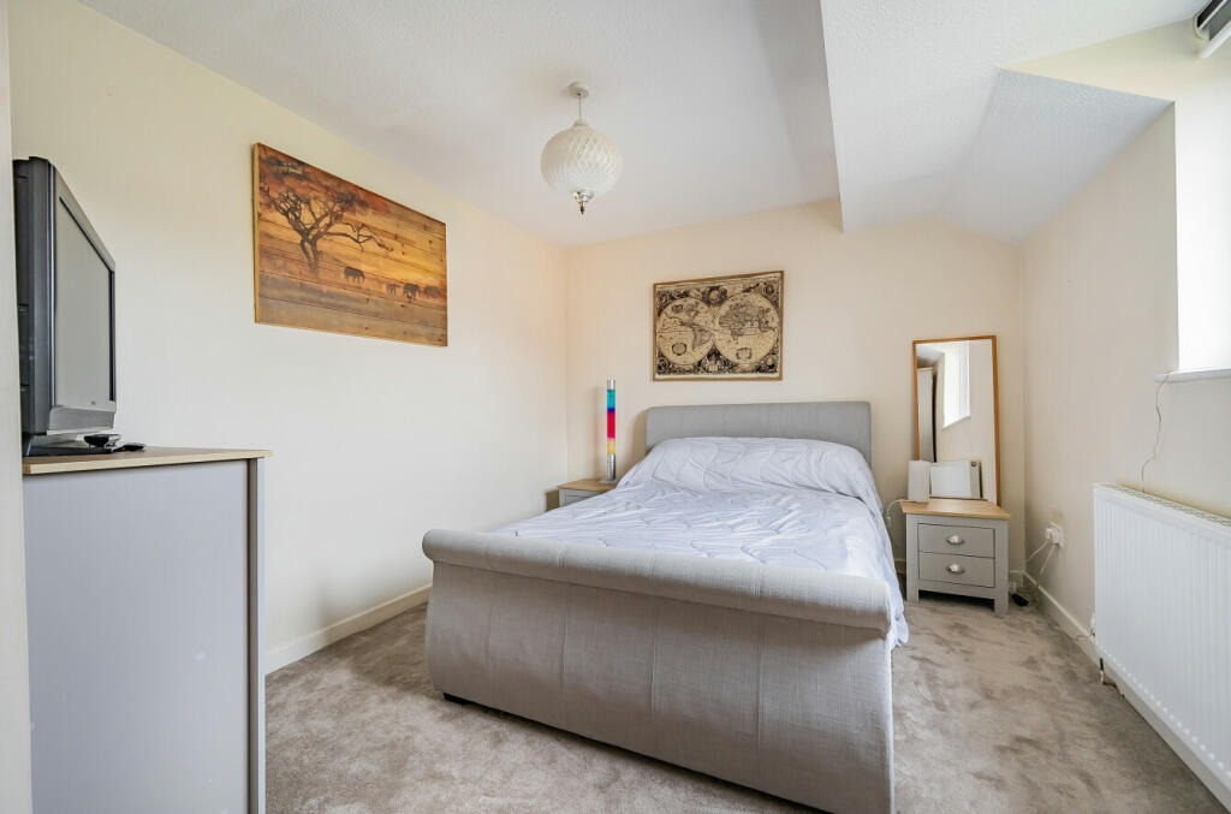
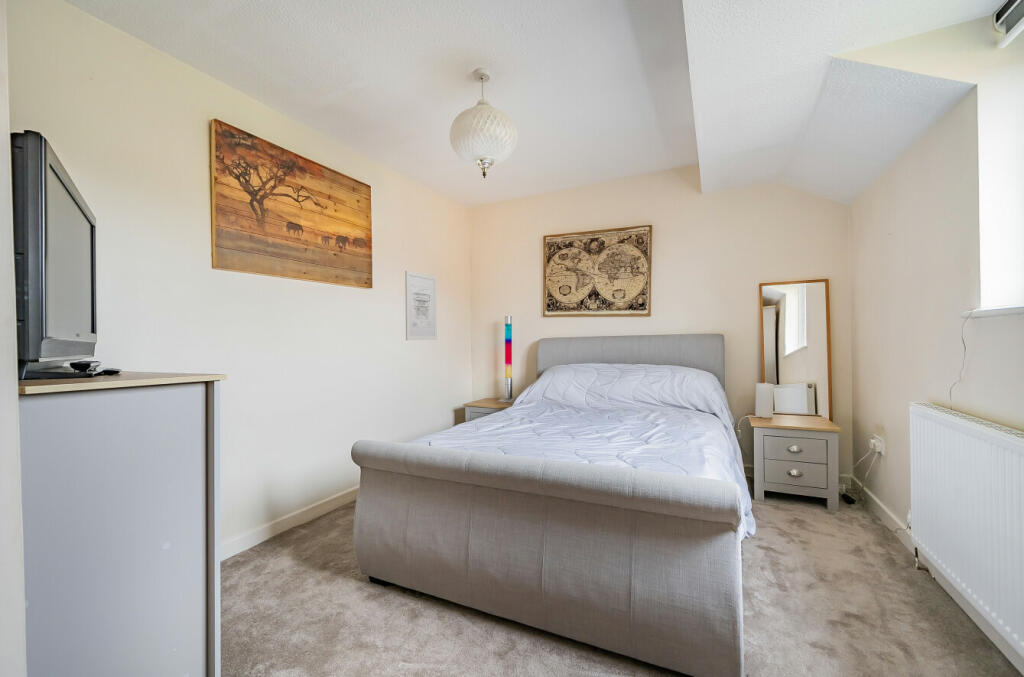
+ wall art [404,270,438,341]
